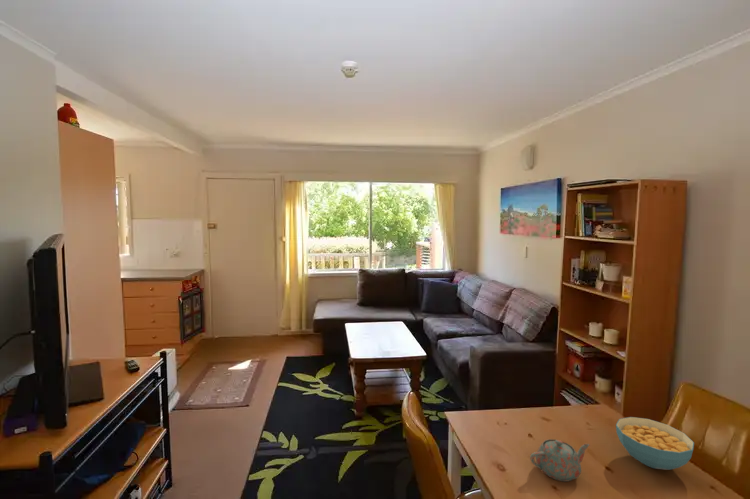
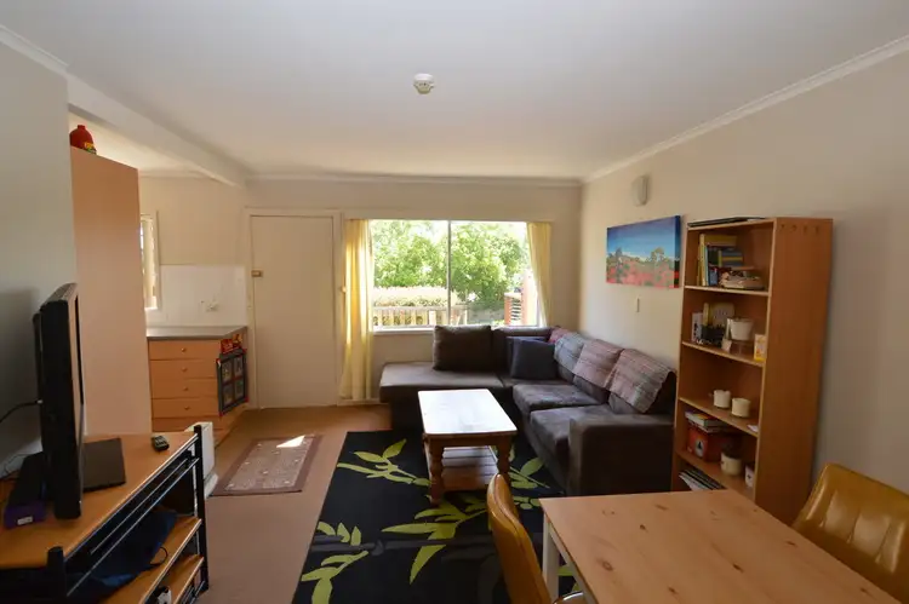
- teapot [529,438,590,482]
- cereal bowl [615,416,695,471]
